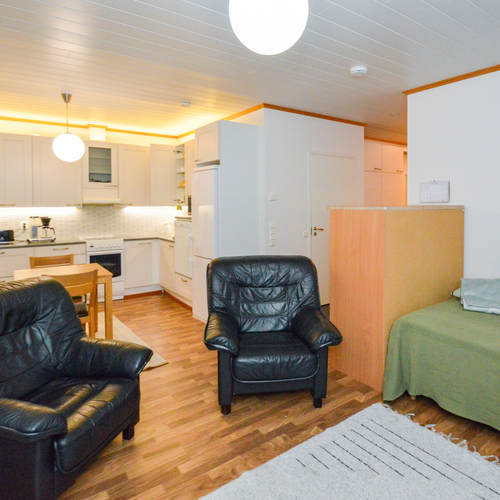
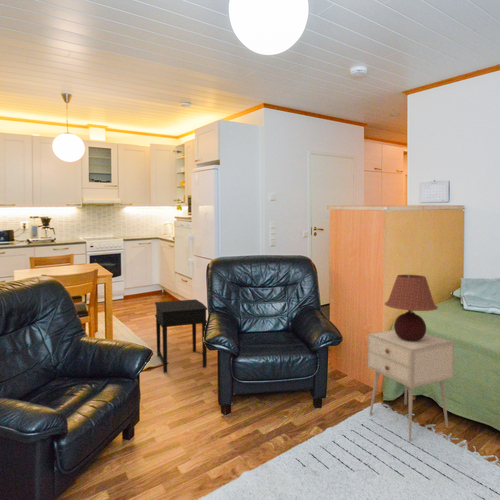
+ table lamp [384,274,439,341]
+ nightstand [367,329,455,441]
+ side table [154,298,208,374]
